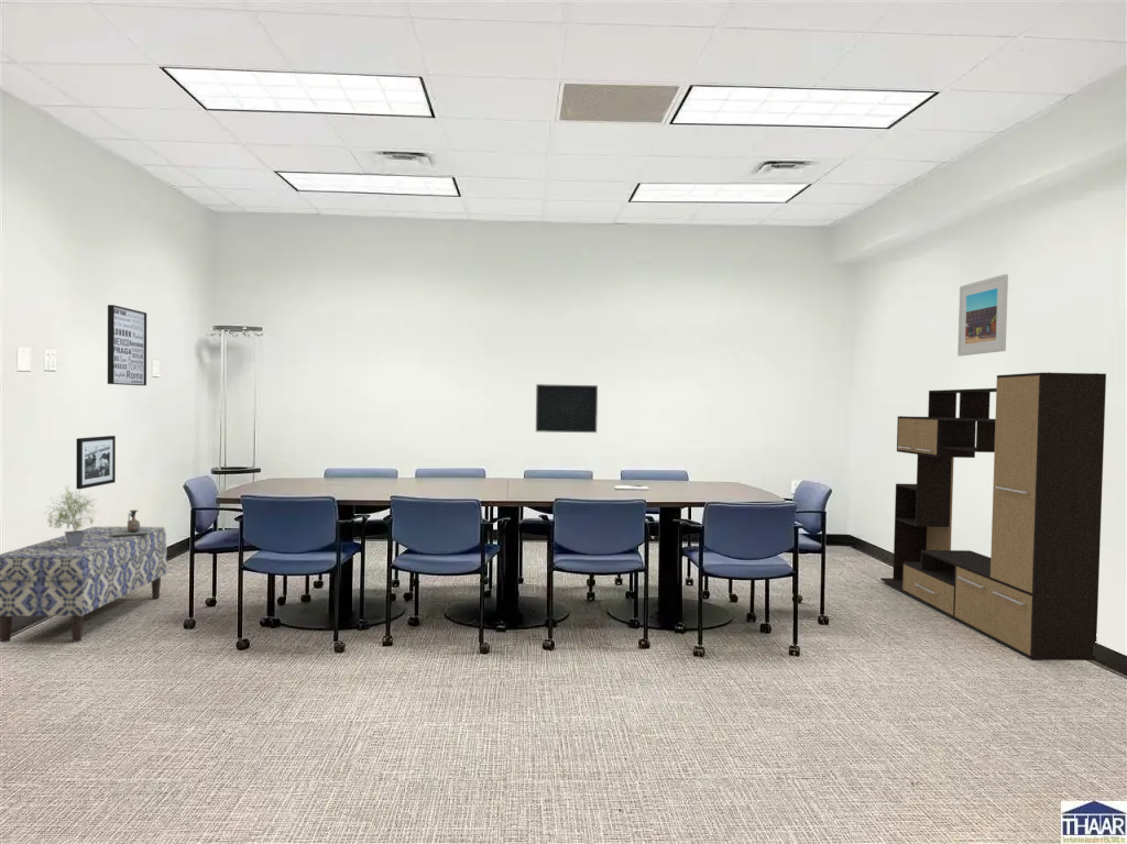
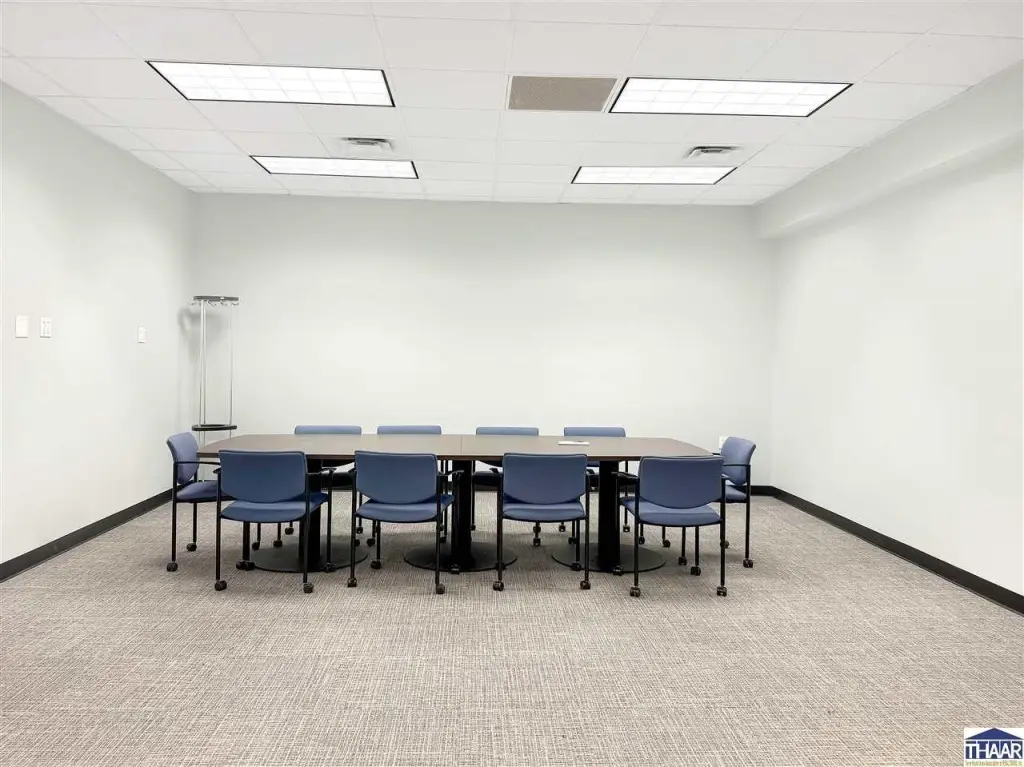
- bench [0,526,167,644]
- picture frame [75,435,117,490]
- monitor [535,383,599,434]
- potted plant [42,485,100,546]
- wall art [107,304,147,386]
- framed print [956,273,1009,357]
- media console [879,371,1107,661]
- decorative vase [112,509,152,535]
